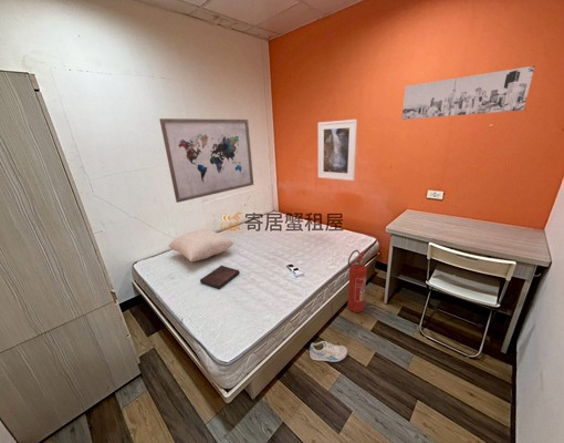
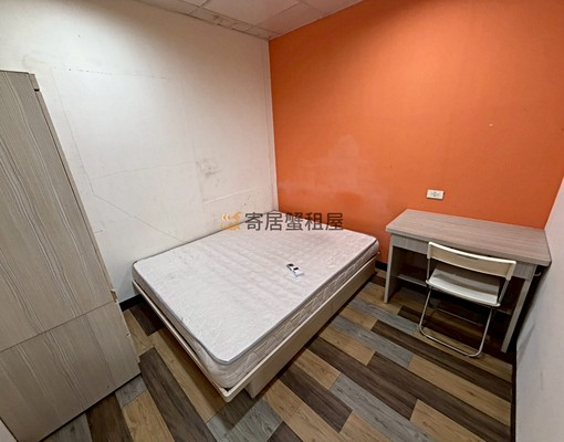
- pillow [168,228,236,262]
- sneaker [309,340,348,363]
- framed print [317,119,358,182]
- book [199,265,240,290]
- fire extinguisher [346,249,368,313]
- wall art [401,64,536,121]
- wall art [158,117,254,204]
